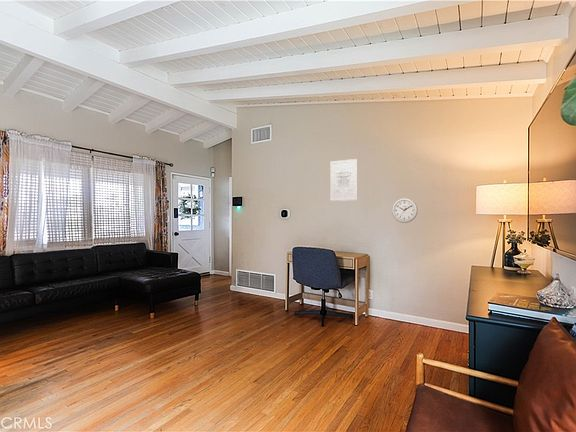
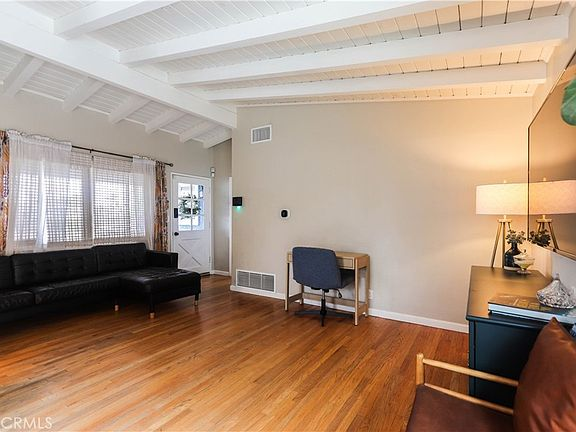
- wall clock [391,197,419,224]
- wall art [329,158,358,202]
